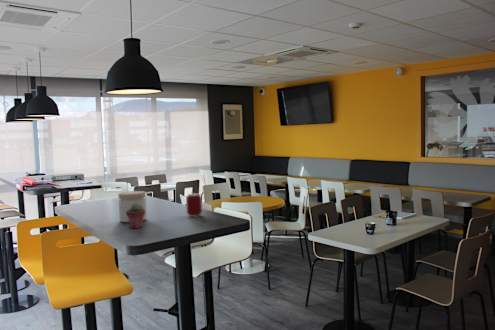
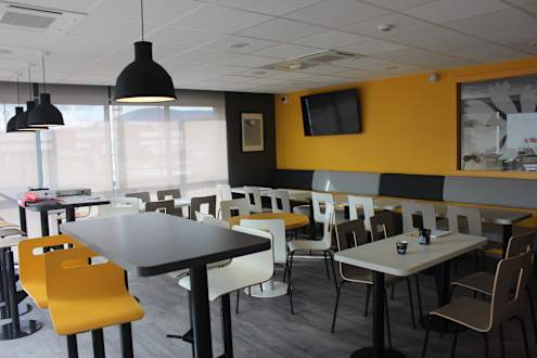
- jar [117,190,148,223]
- can [185,192,203,218]
- potted succulent [126,203,145,229]
